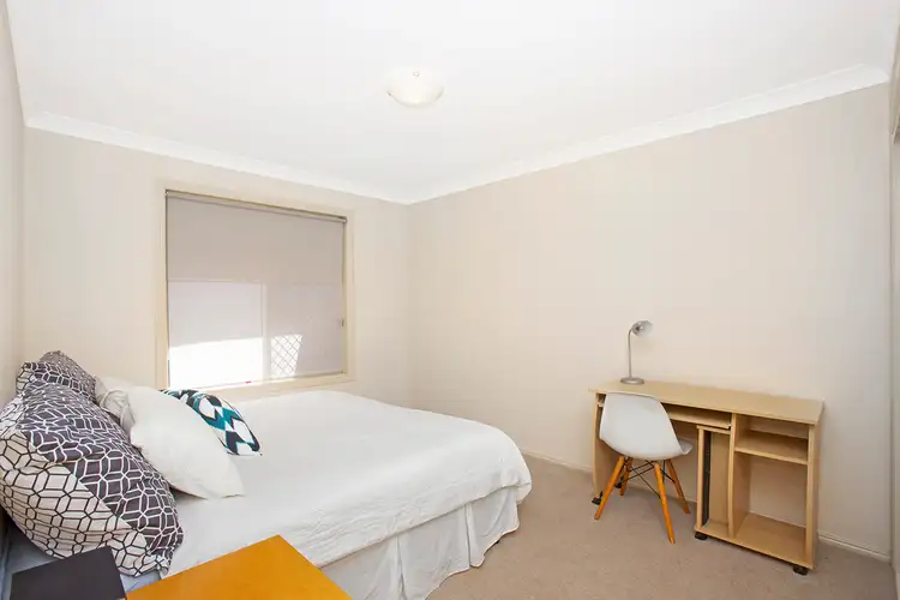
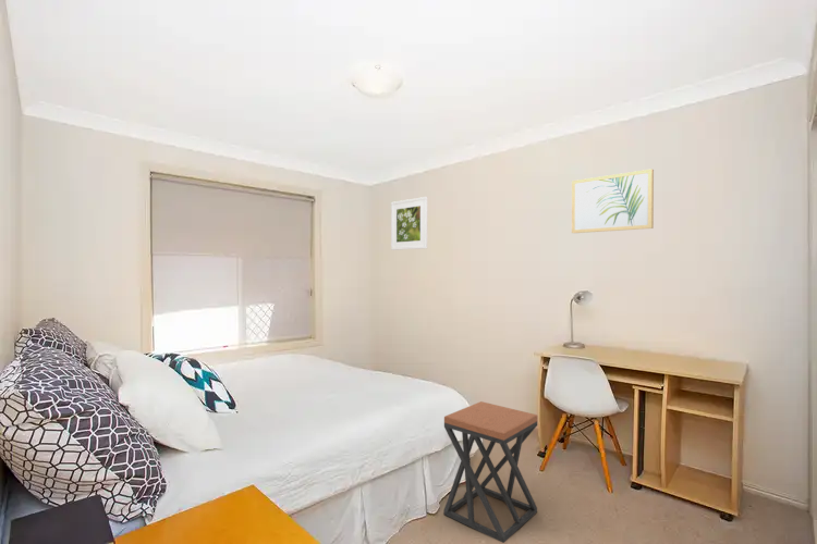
+ wall art [571,168,655,234]
+ stool [443,400,538,544]
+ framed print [390,196,428,251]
